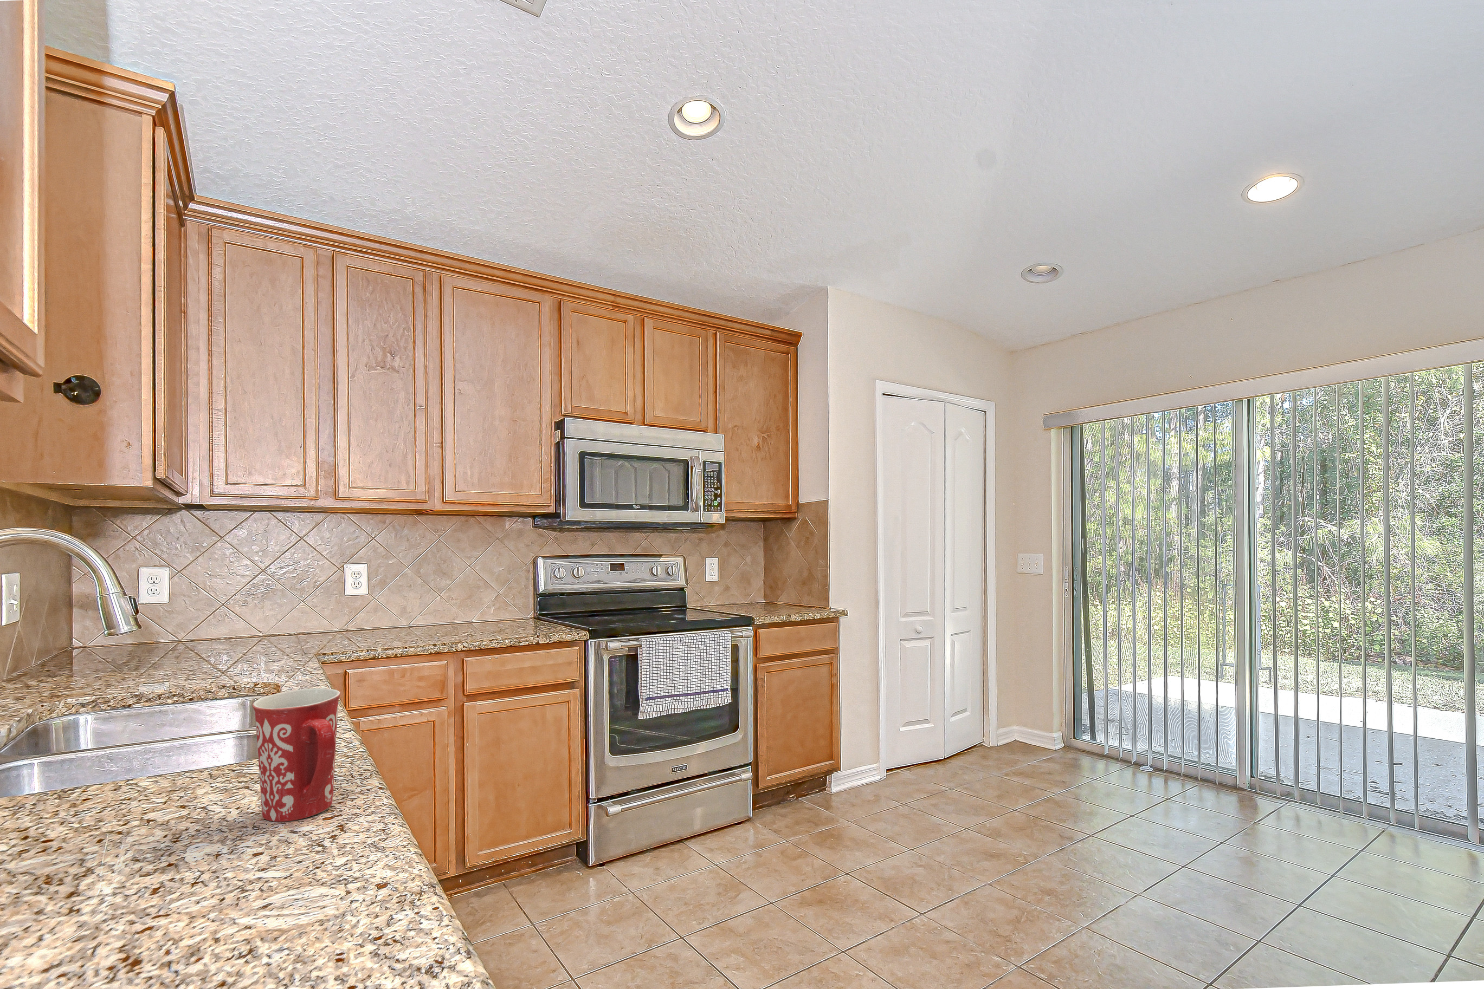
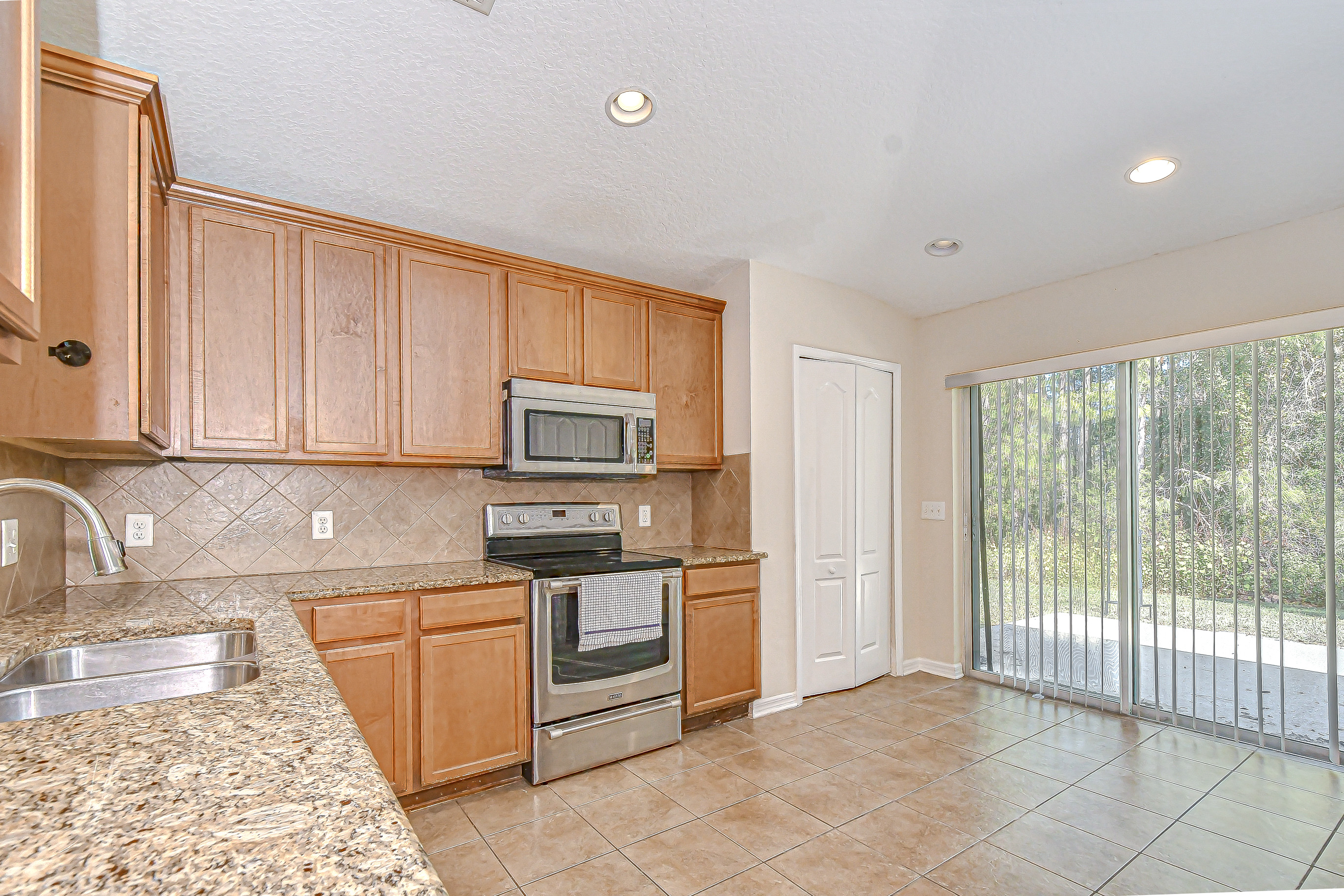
- mug [252,688,341,822]
